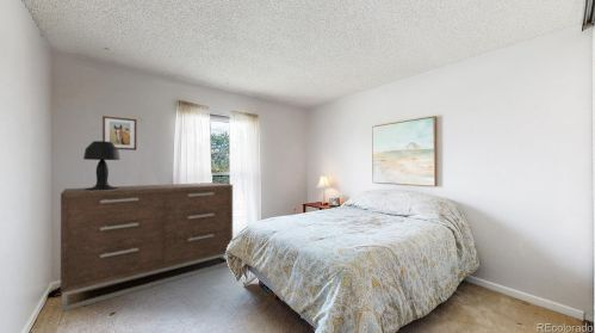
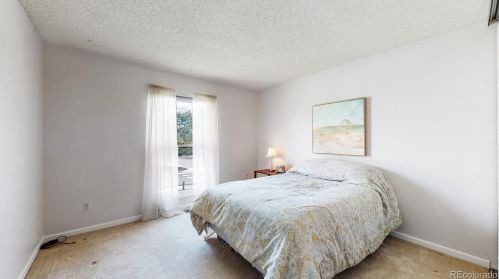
- wall art [101,115,137,152]
- dresser [60,181,234,313]
- table lamp [82,140,122,191]
